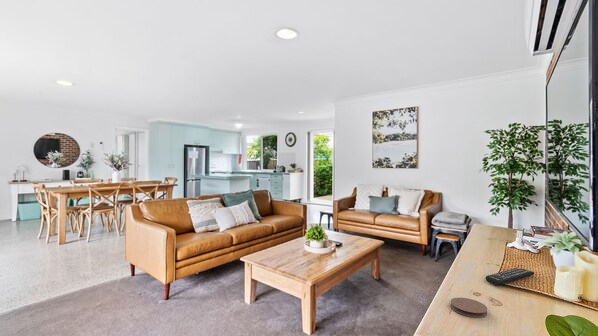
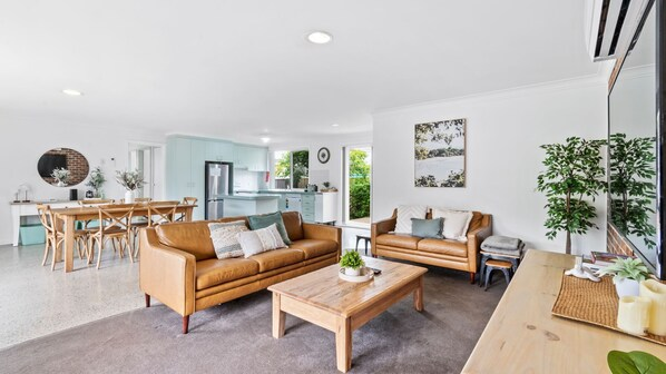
- remote control [484,267,535,286]
- coaster [450,297,489,318]
